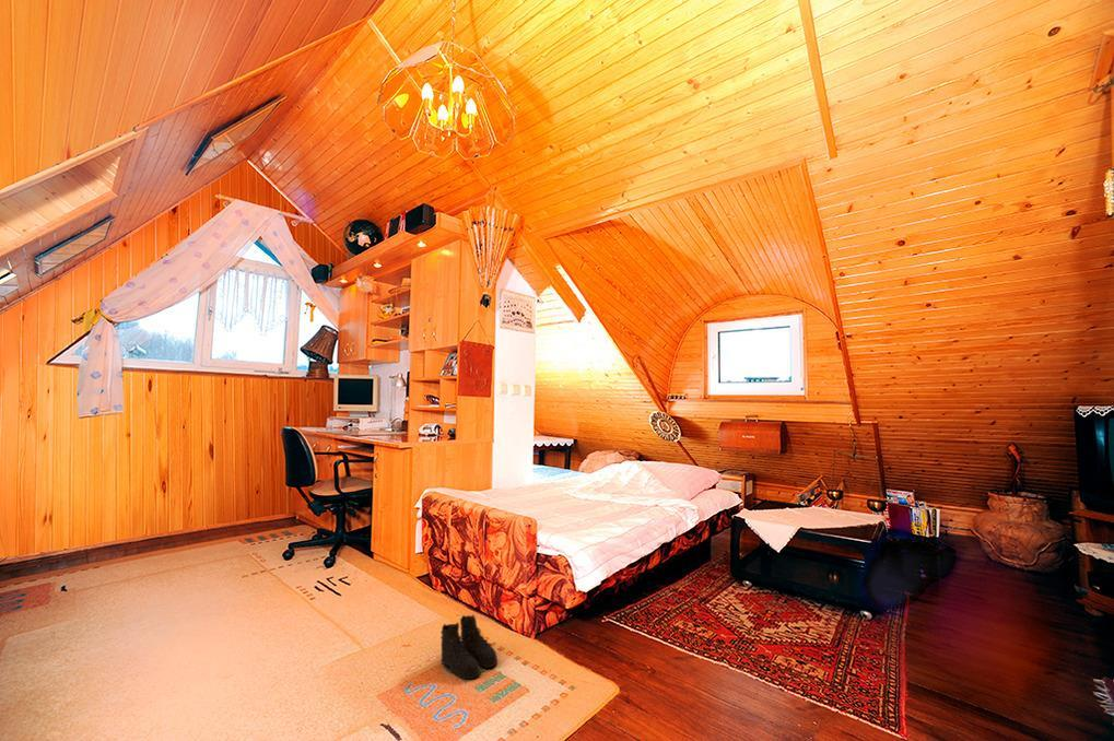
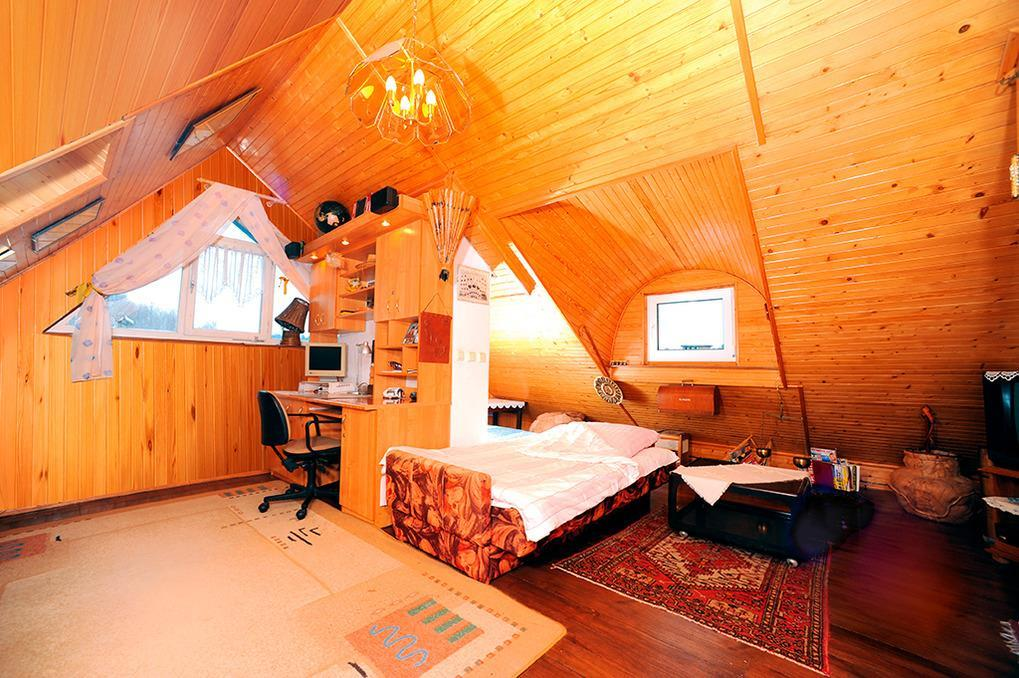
- boots [439,613,499,680]
